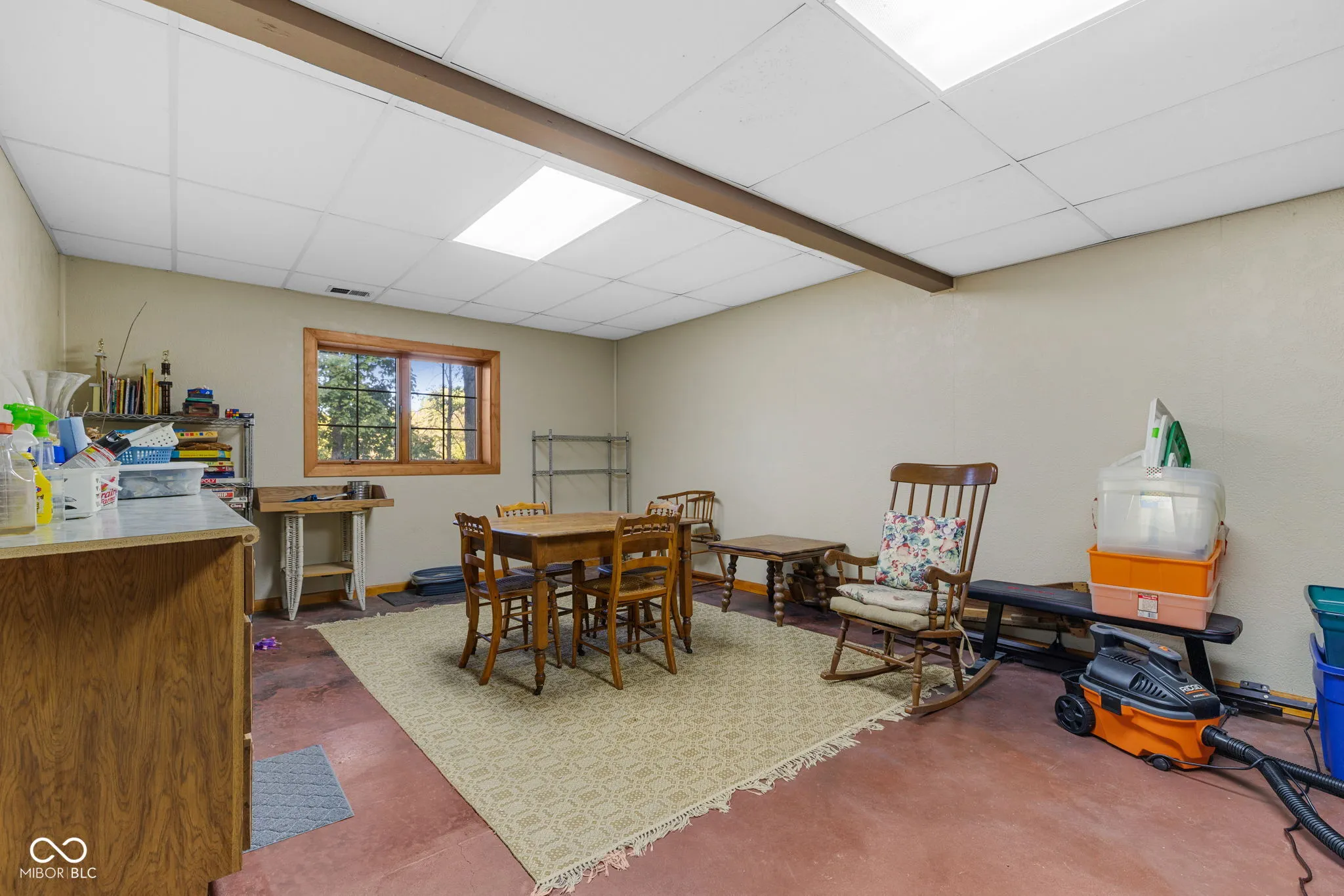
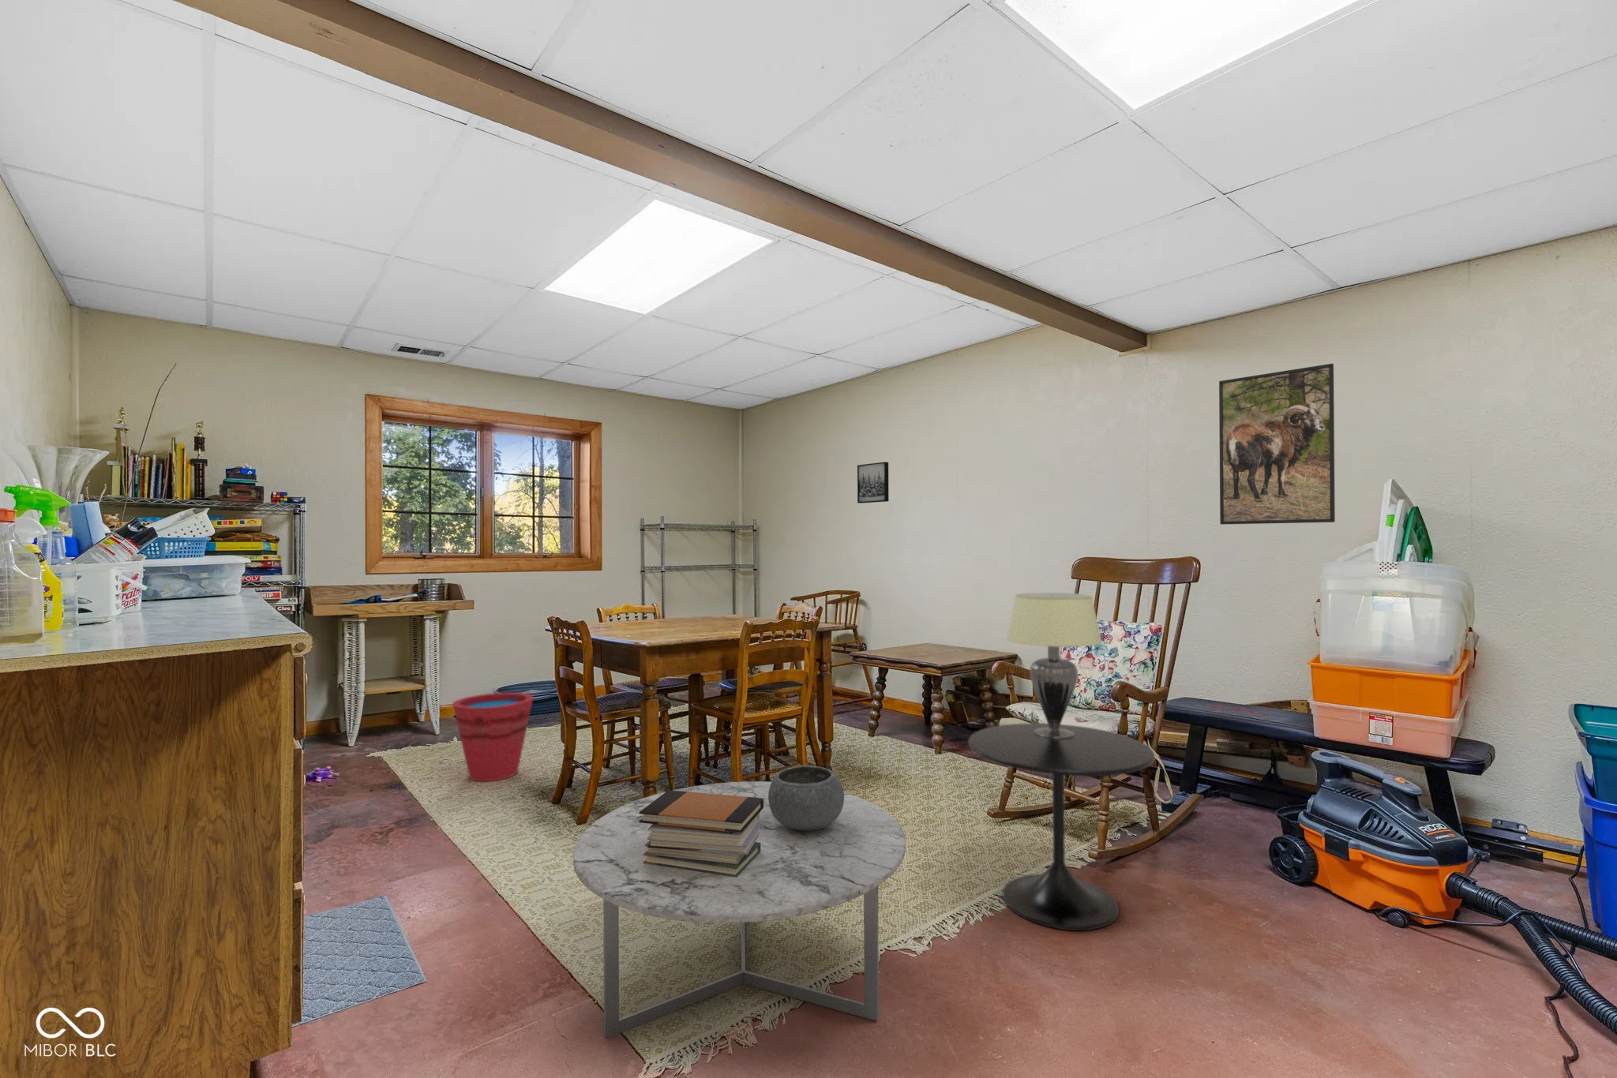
+ book stack [639,789,764,877]
+ bucket [451,692,534,782]
+ wall art [857,461,889,503]
+ bowl [769,765,845,831]
+ lampshade [1006,592,1103,739]
+ coffee table [573,781,906,1038]
+ side table [969,722,1156,931]
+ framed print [1219,363,1335,526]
